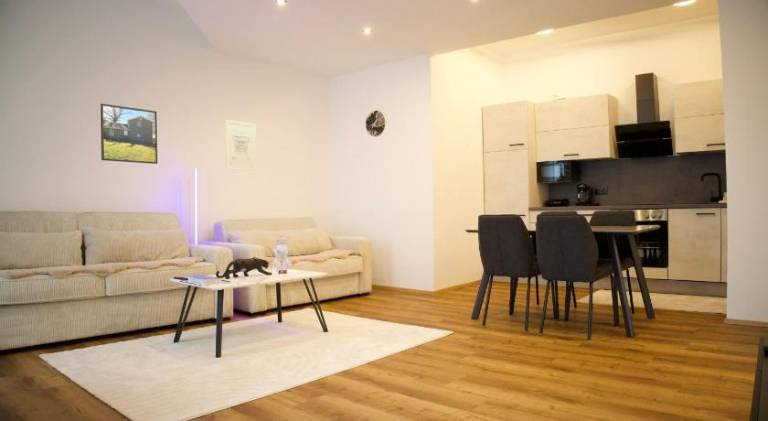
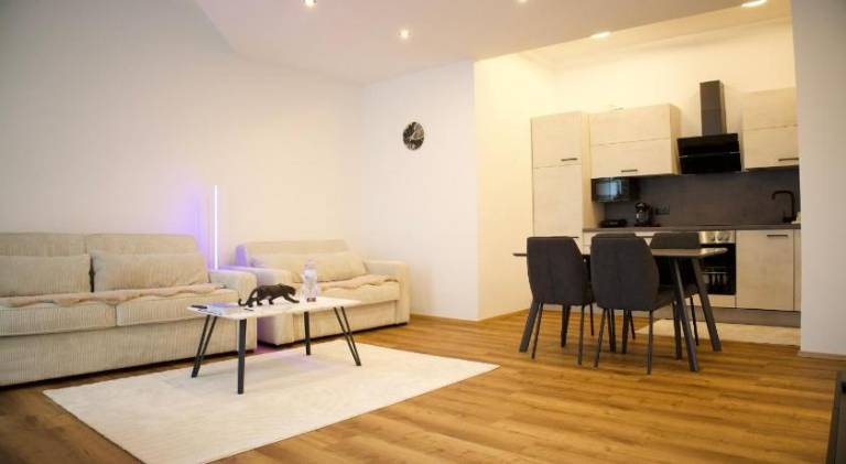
- wall art [224,119,257,172]
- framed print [100,103,159,165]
